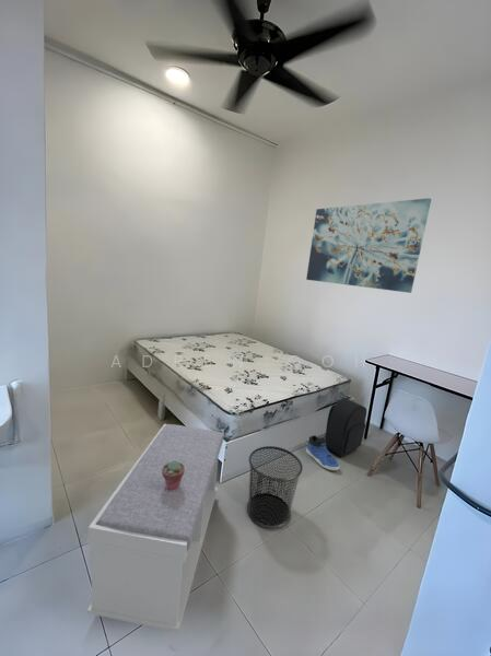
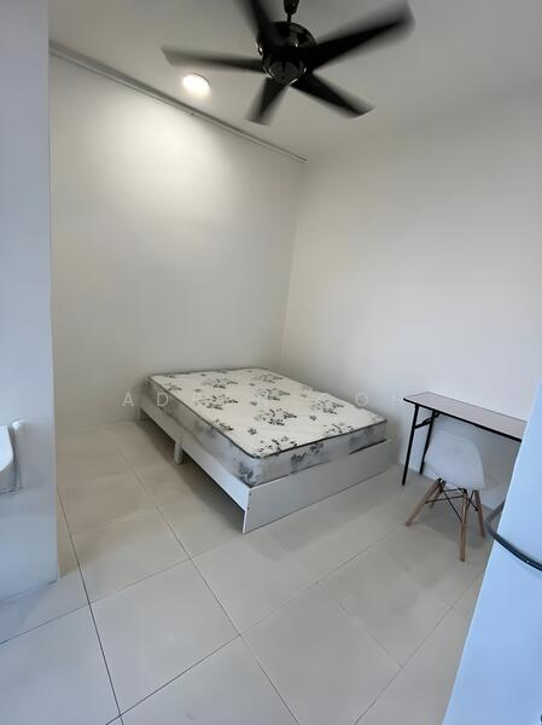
- wall art [305,197,432,294]
- backpack [324,391,367,457]
- potted succulent [162,460,185,491]
- sneaker [305,434,340,471]
- waste bin [246,445,304,529]
- bench [86,423,224,633]
